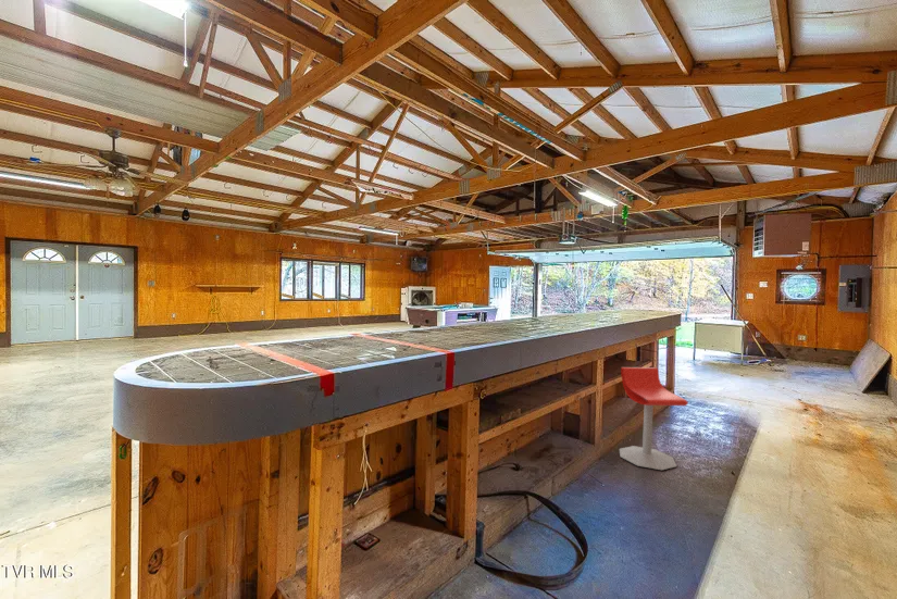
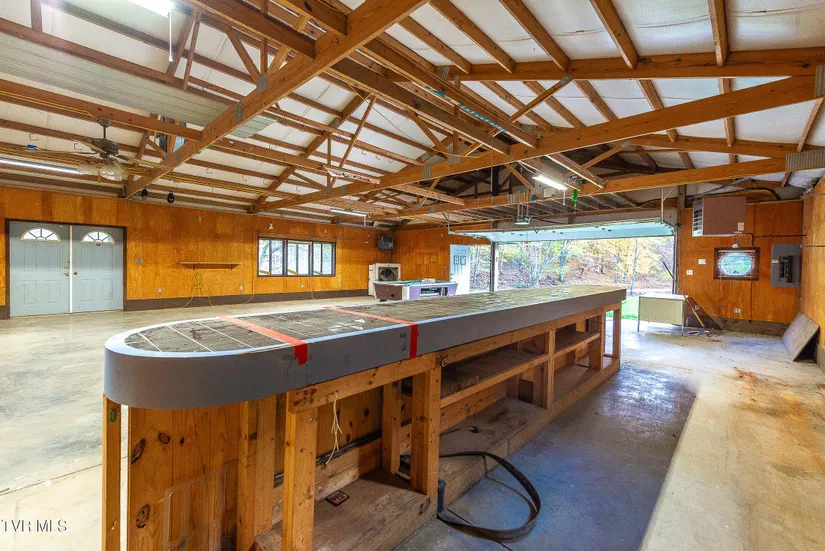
- stool [619,366,689,471]
